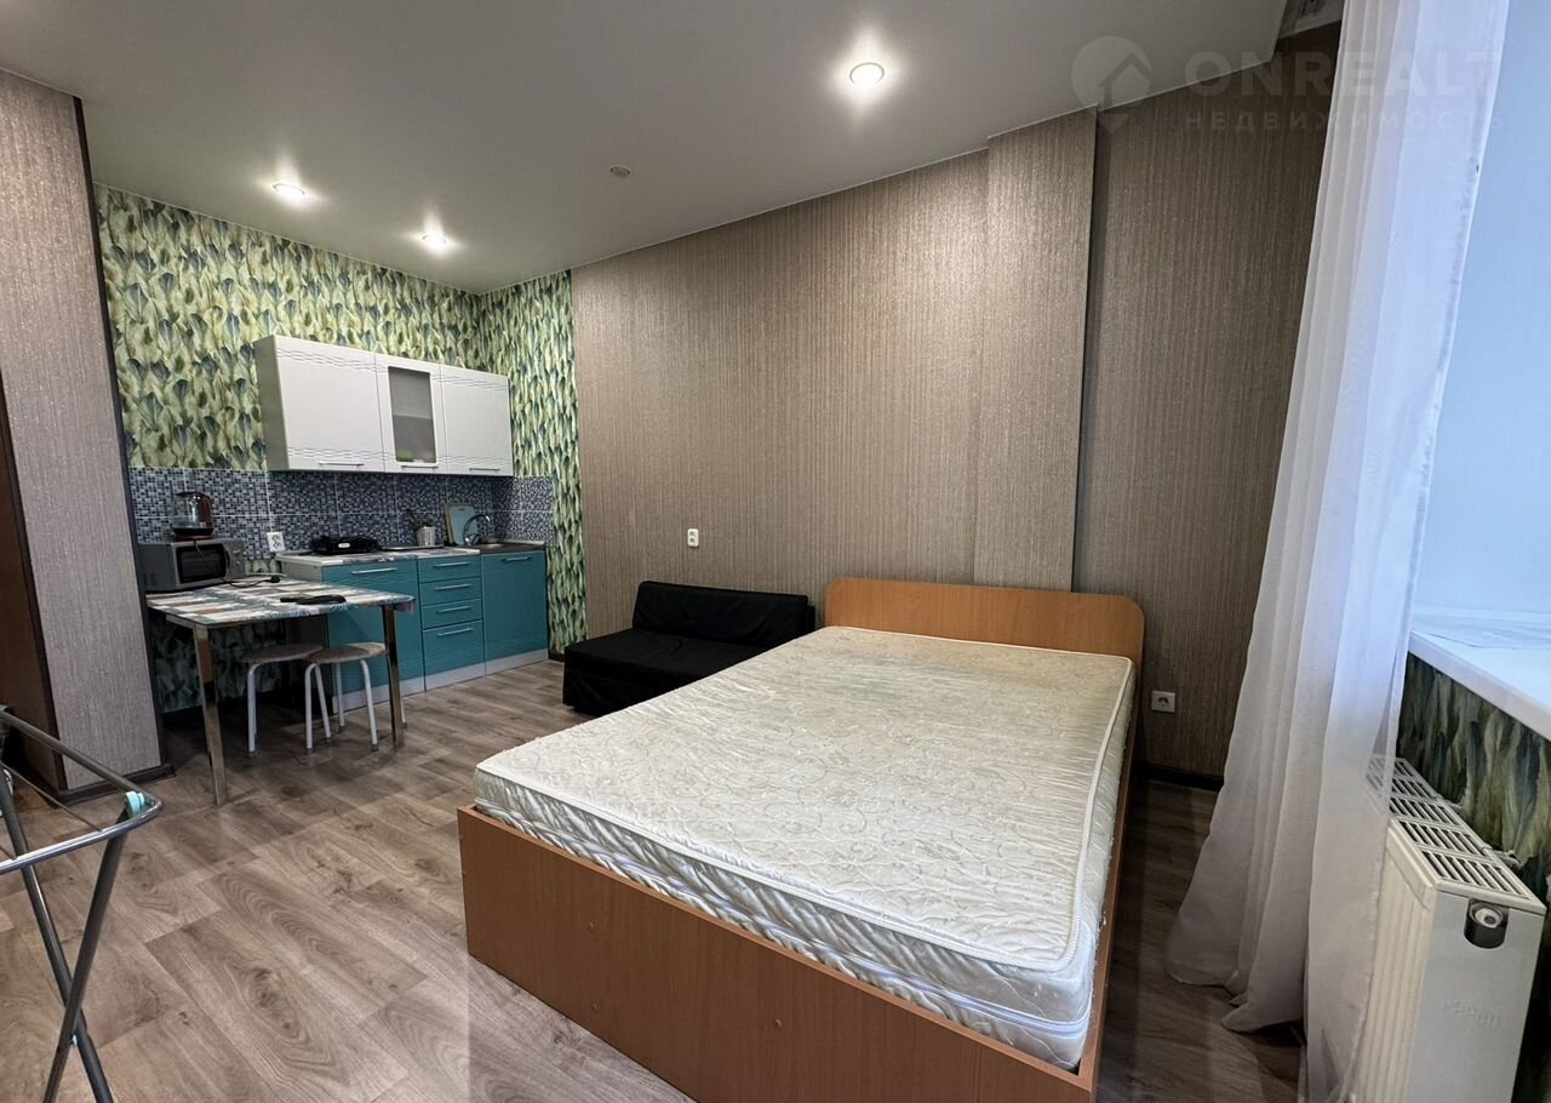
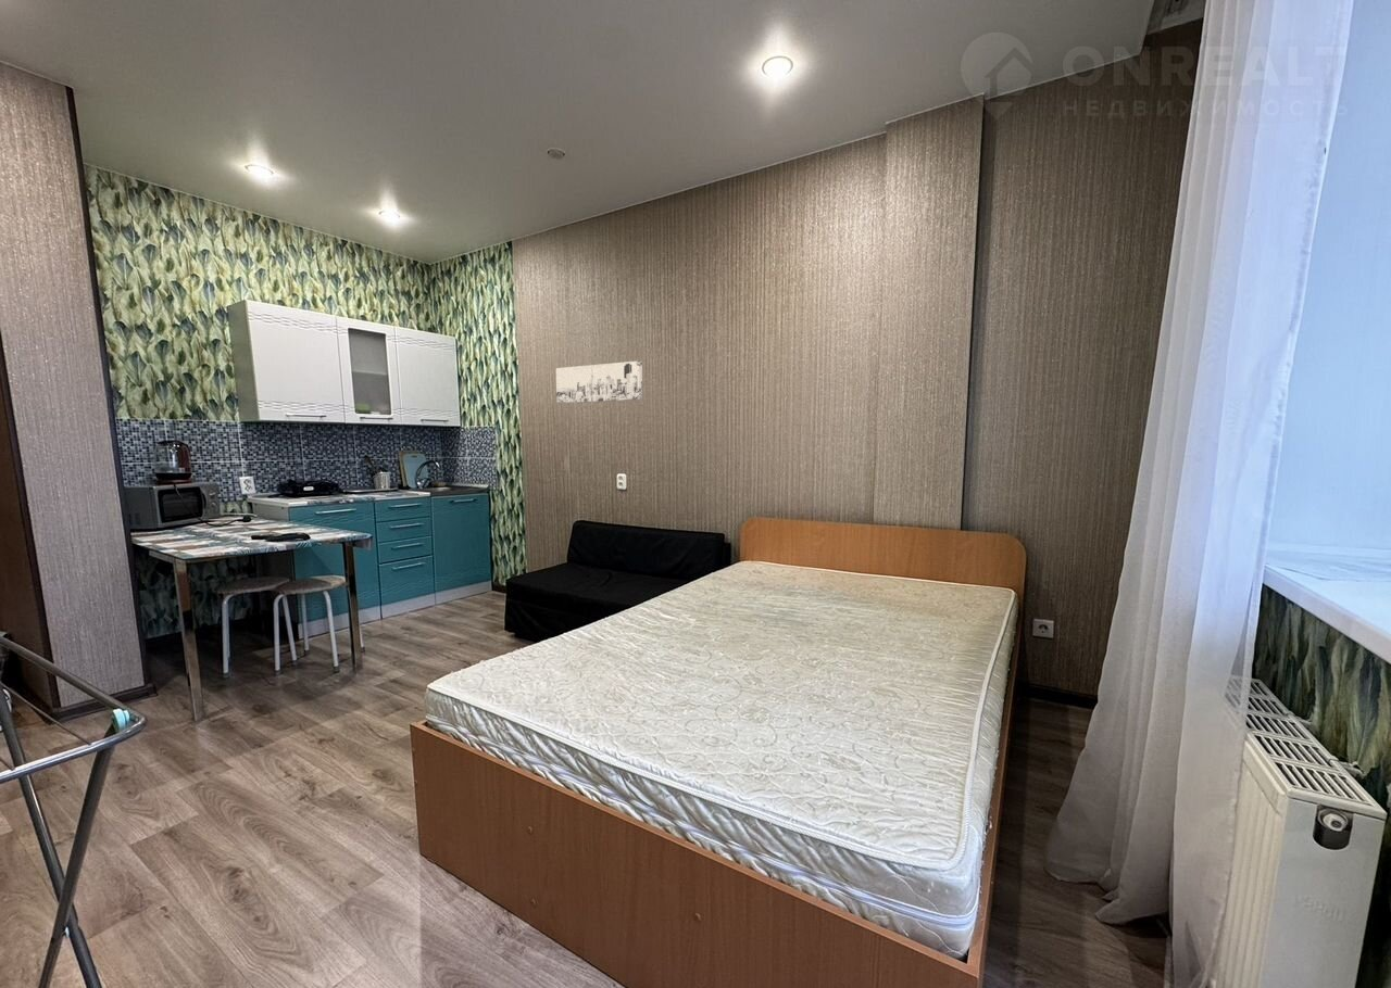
+ wall art [555,360,643,404]
